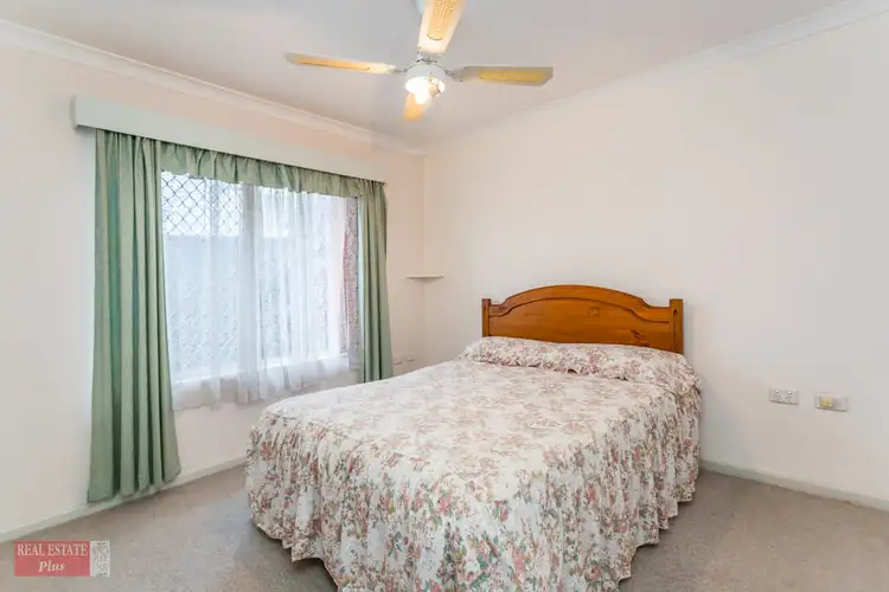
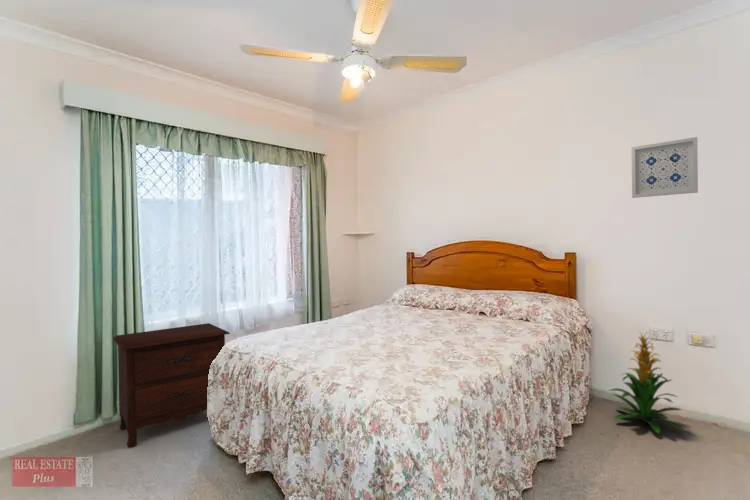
+ wall art [631,136,699,199]
+ indoor plant [608,329,686,435]
+ nightstand [112,322,231,448]
